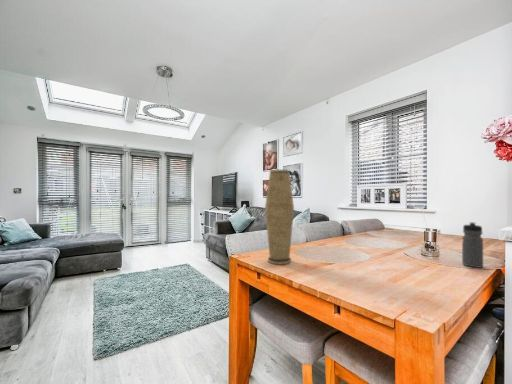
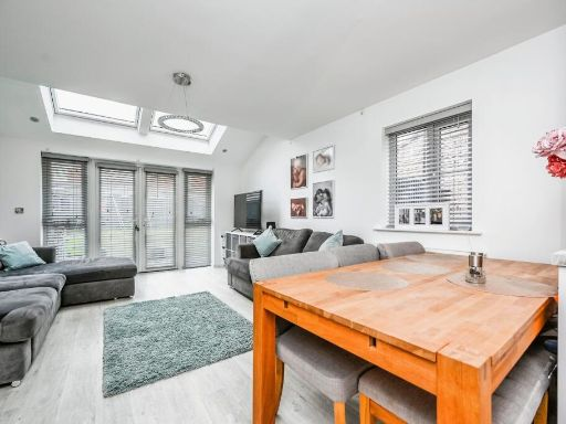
- water bottle [461,221,484,269]
- vase [264,169,295,266]
